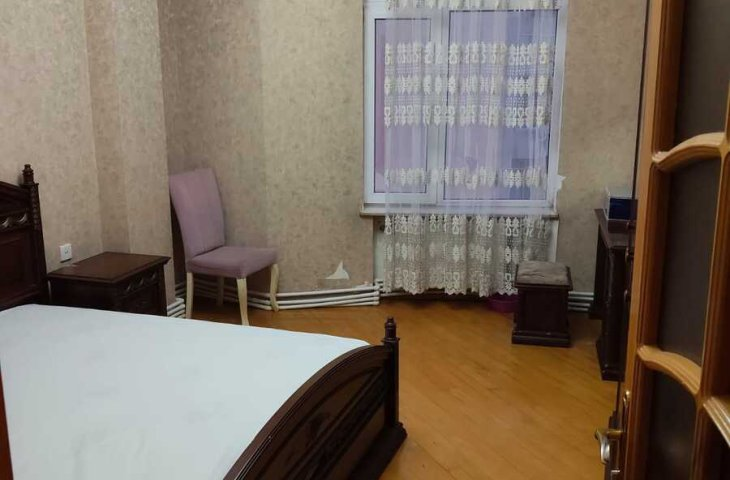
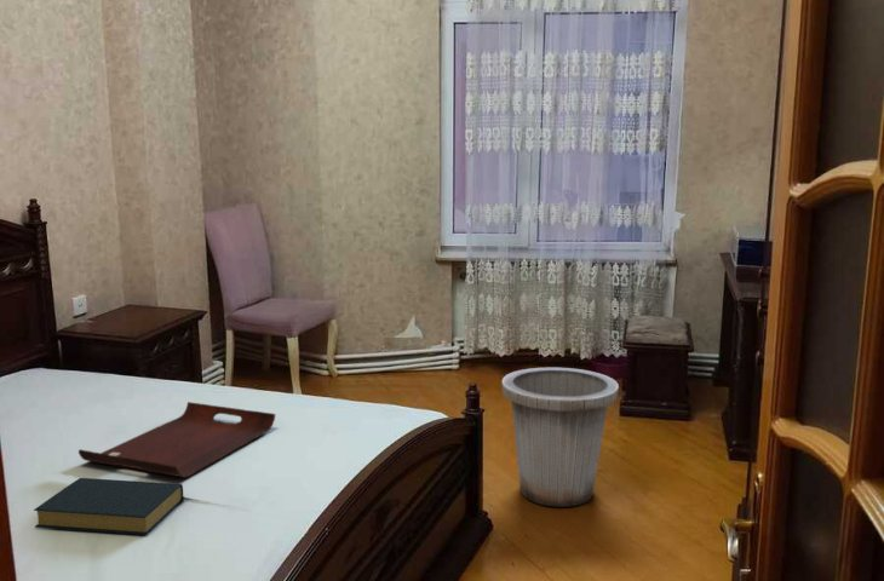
+ hardback book [33,477,184,536]
+ serving tray [78,401,276,479]
+ trash can [501,367,620,508]
